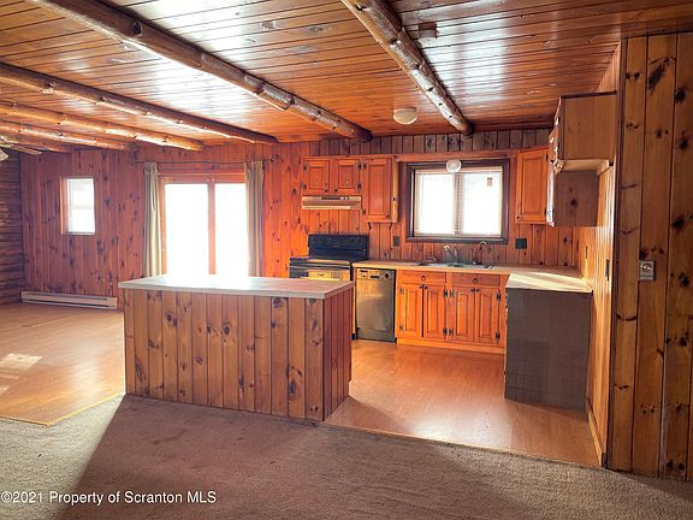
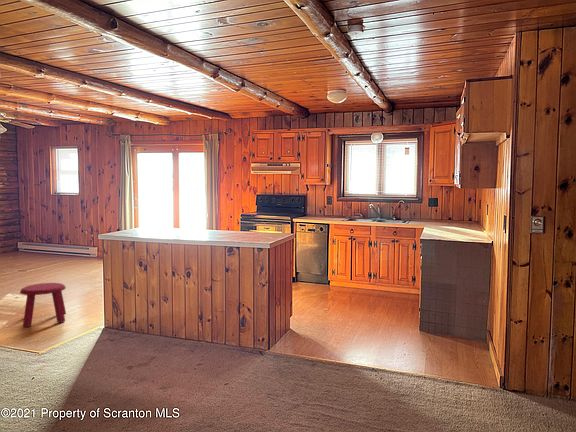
+ stool [19,282,67,328]
